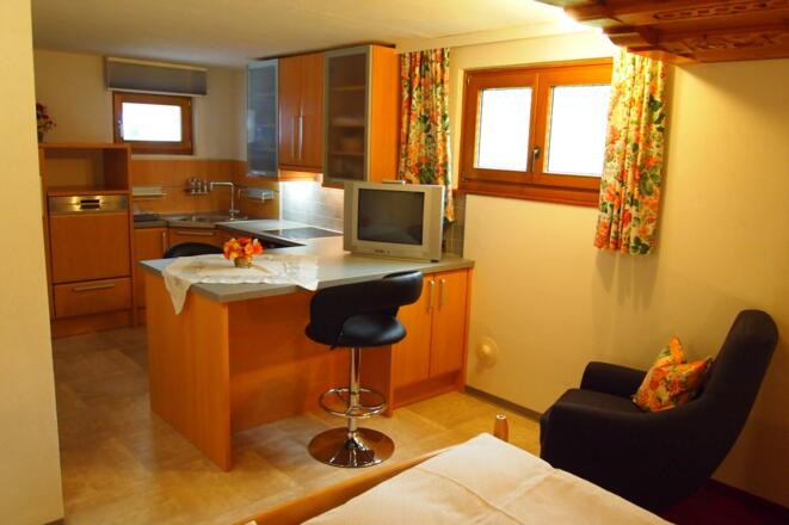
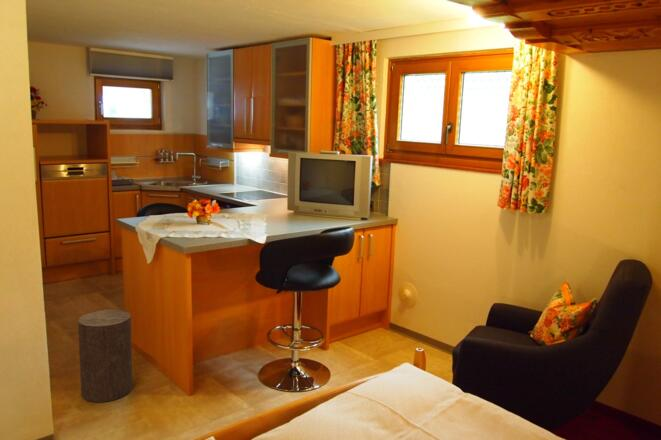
+ stool [77,309,134,403]
